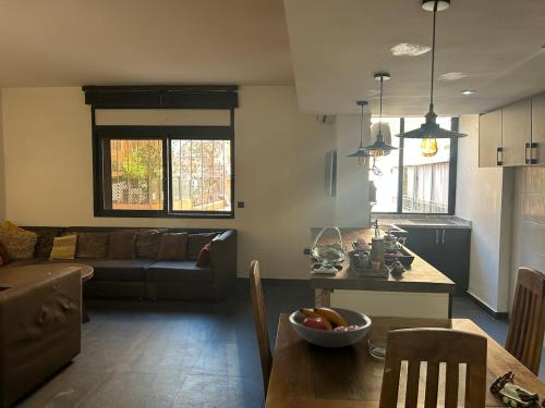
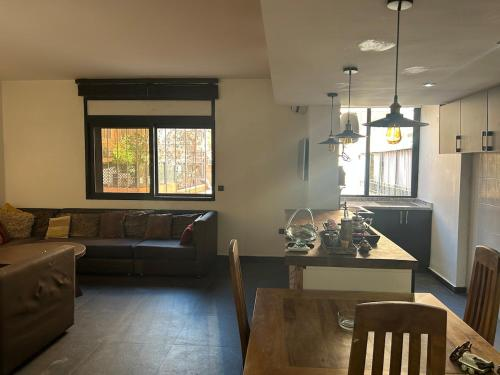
- fruit bowl [289,306,373,348]
